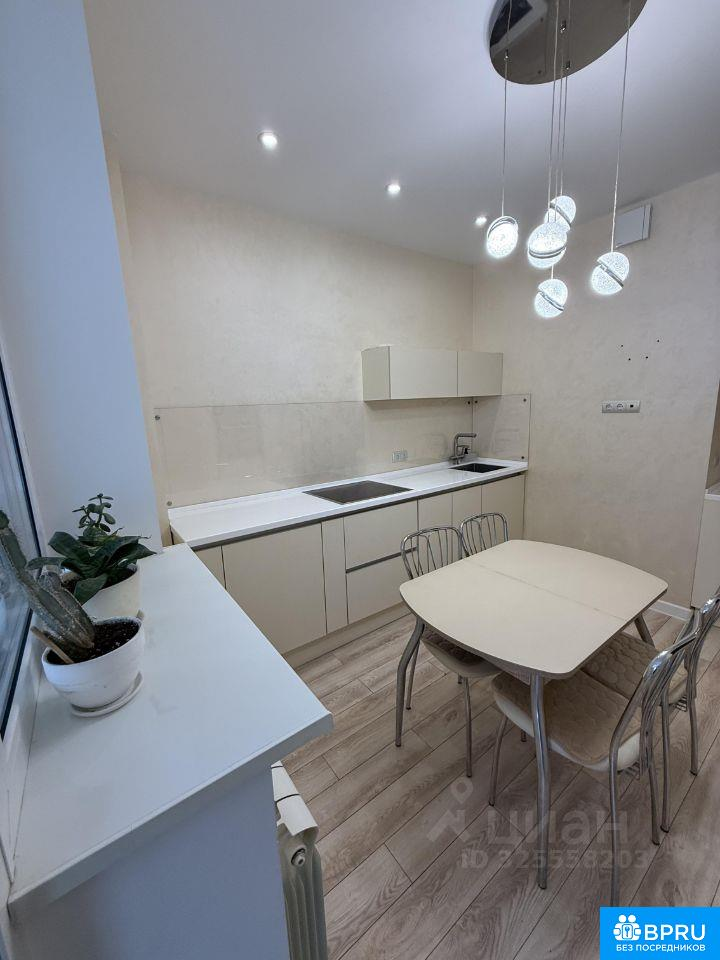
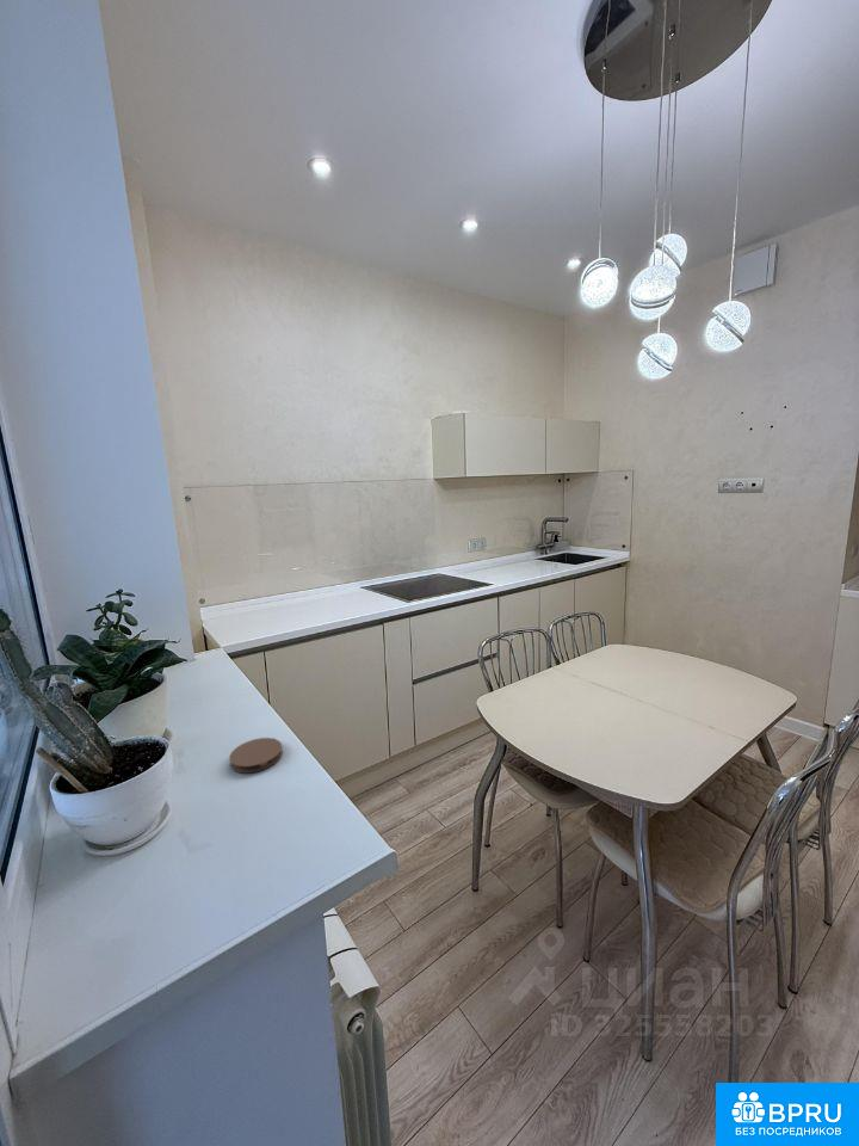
+ coaster [228,737,284,774]
